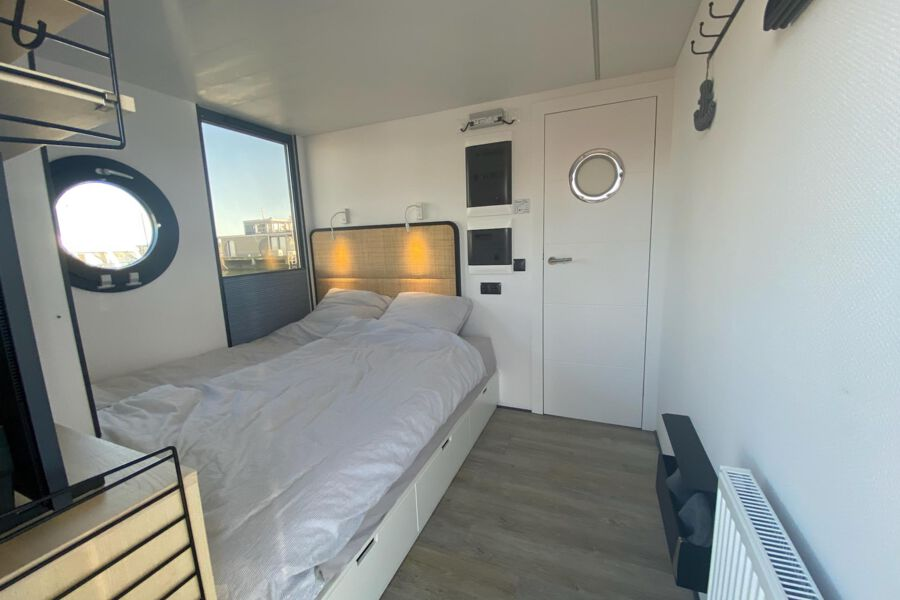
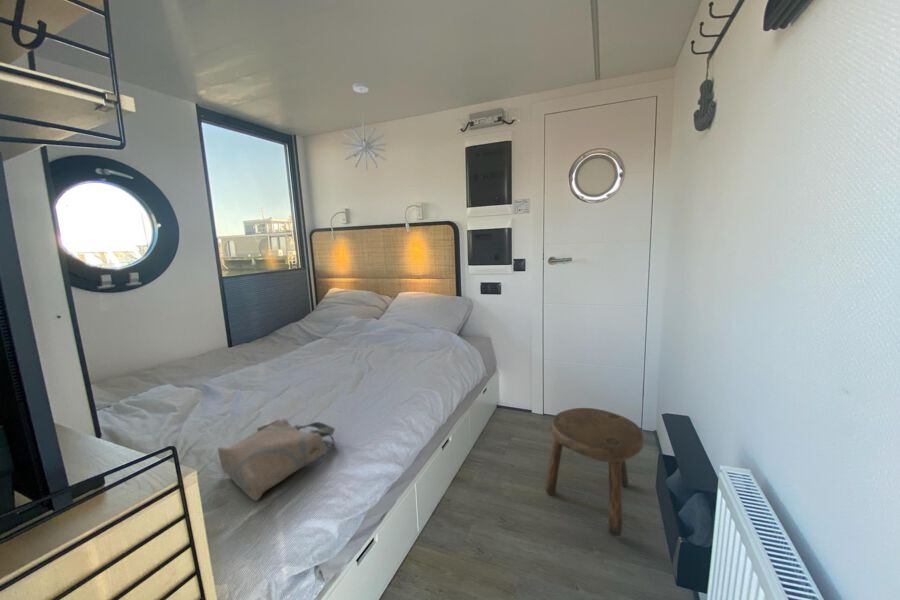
+ pendant light [342,82,387,172]
+ stool [545,407,645,537]
+ tote bag [217,418,336,502]
